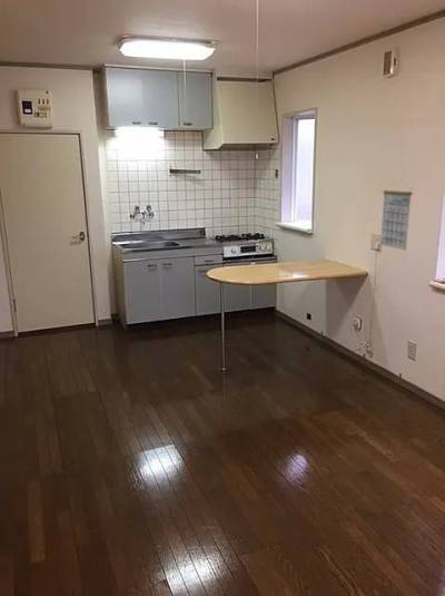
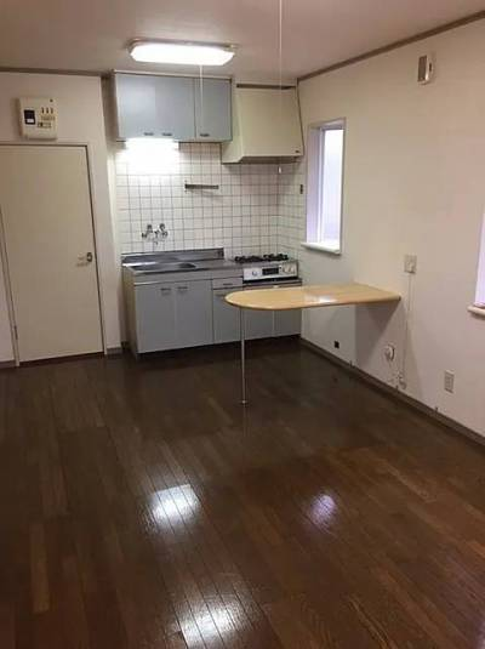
- calendar [379,180,413,252]
